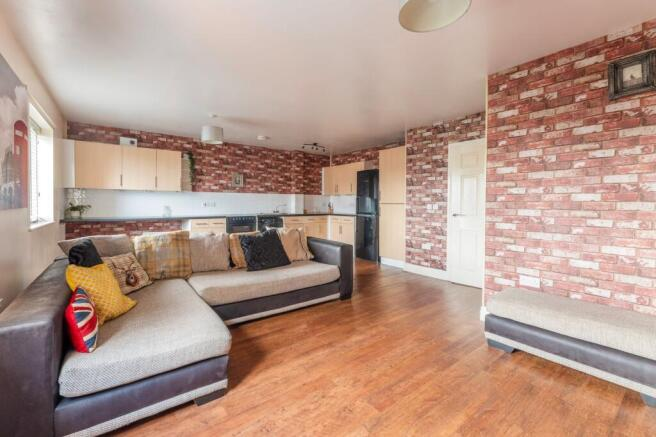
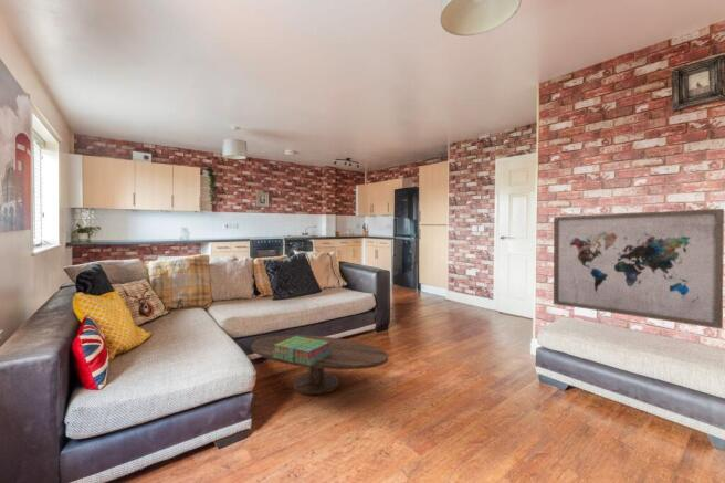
+ wall art [553,208,725,329]
+ stack of books [272,336,332,366]
+ coffee table [251,334,389,396]
